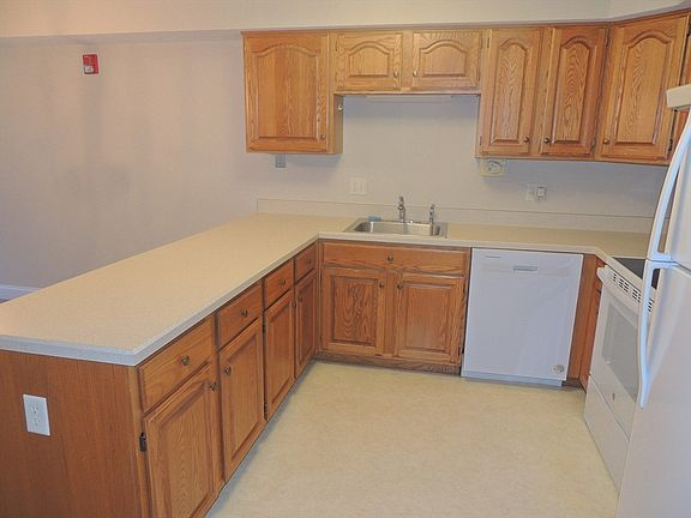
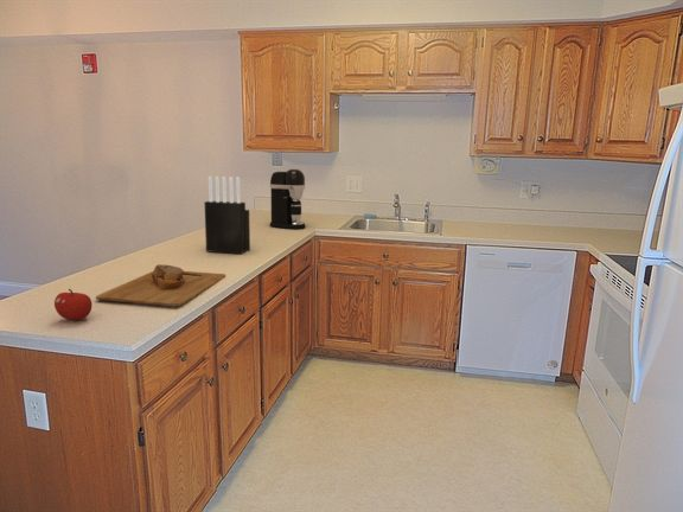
+ cutting board [95,263,226,307]
+ knife block [203,175,251,255]
+ fruit [53,288,94,321]
+ coffee maker [269,168,306,230]
